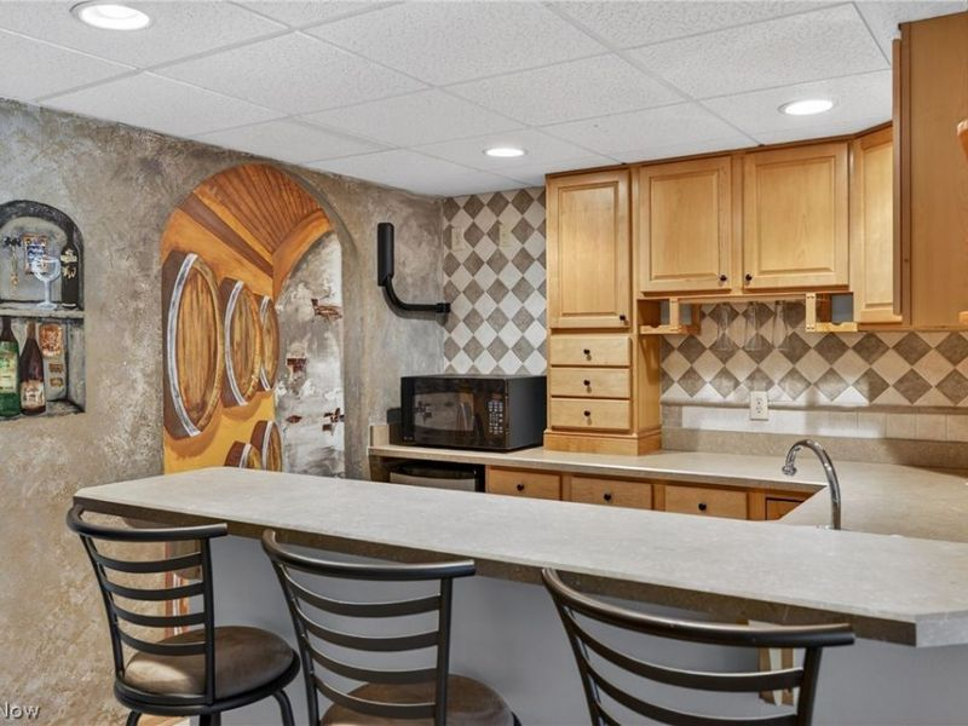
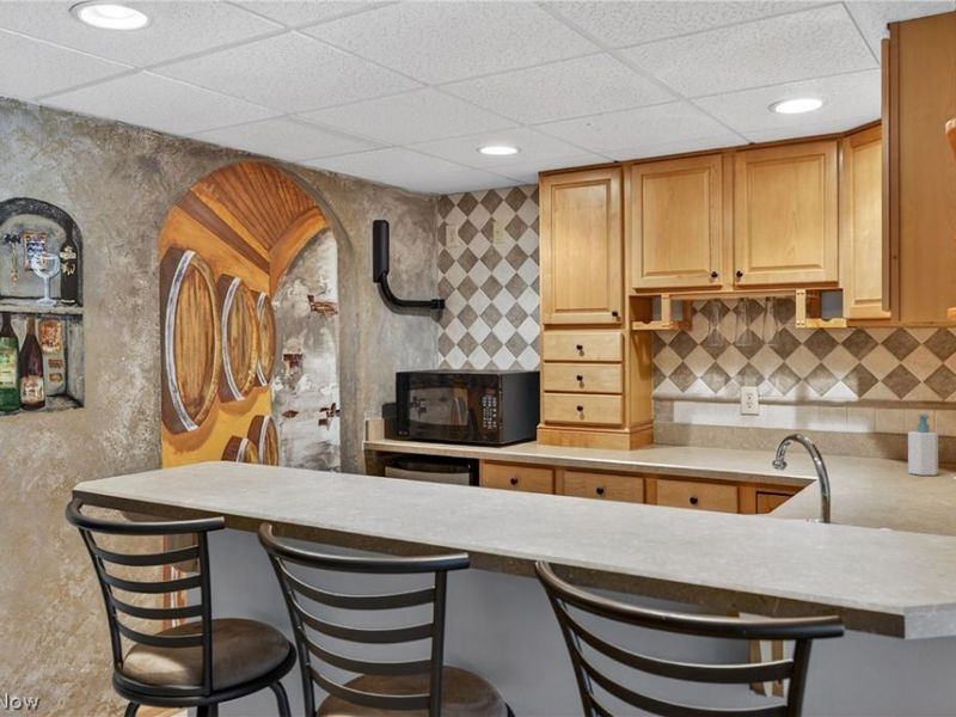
+ soap bottle [907,413,939,477]
